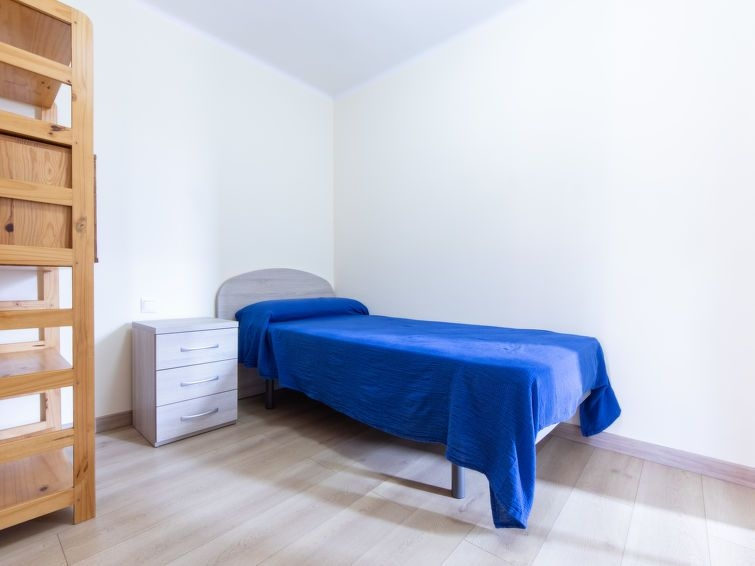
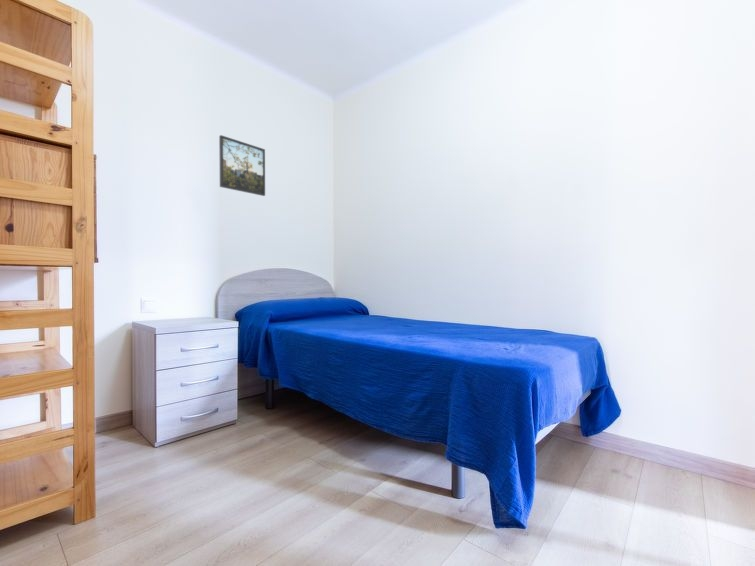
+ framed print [218,134,266,197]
